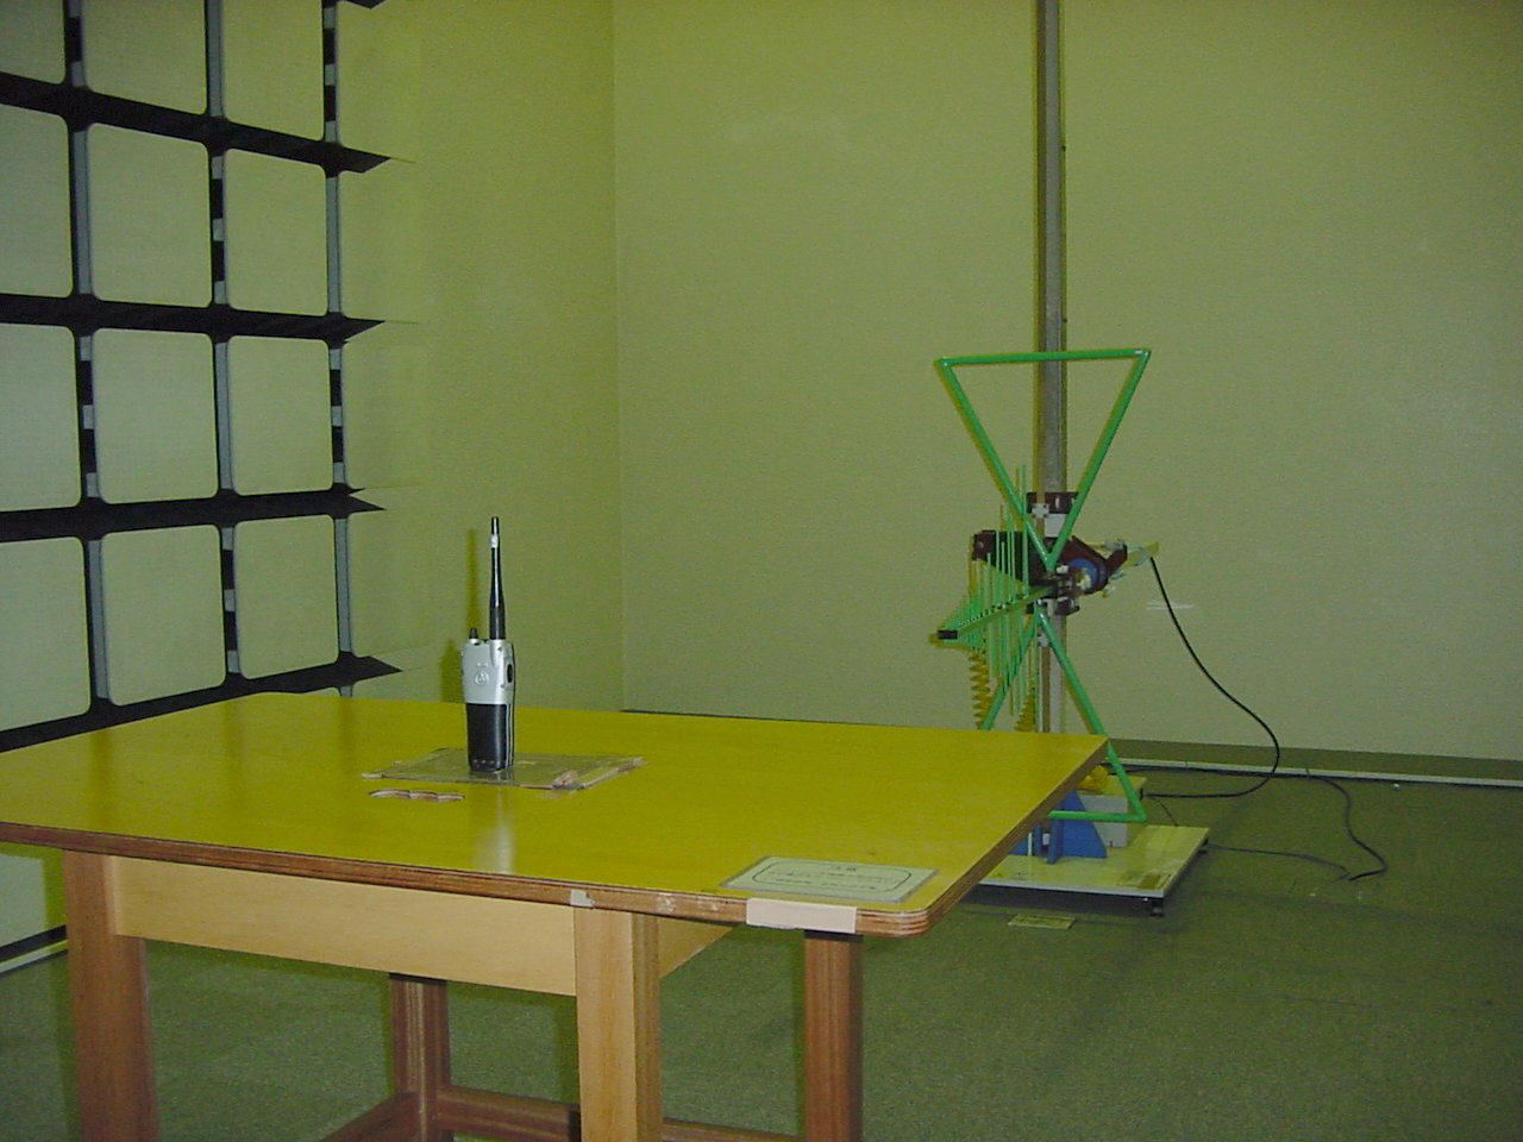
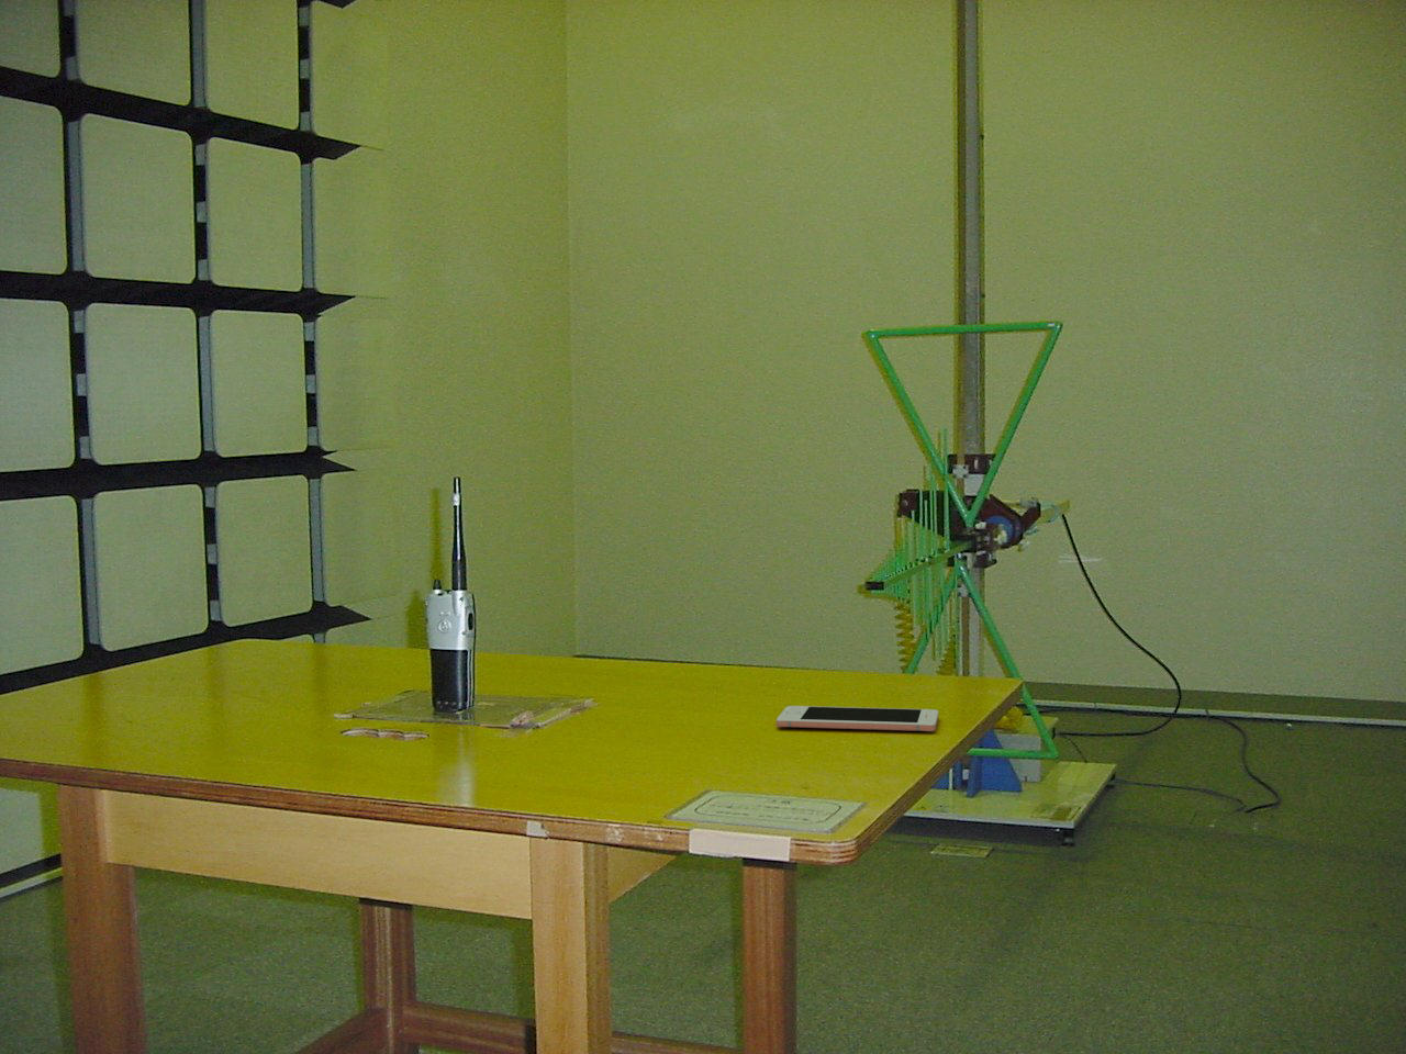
+ cell phone [775,705,939,732]
